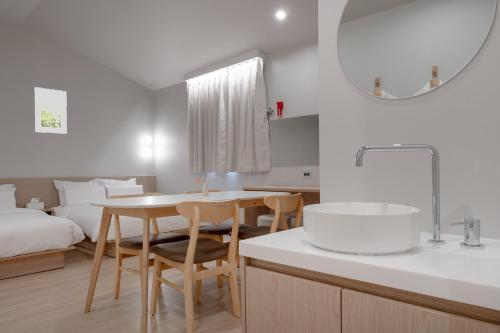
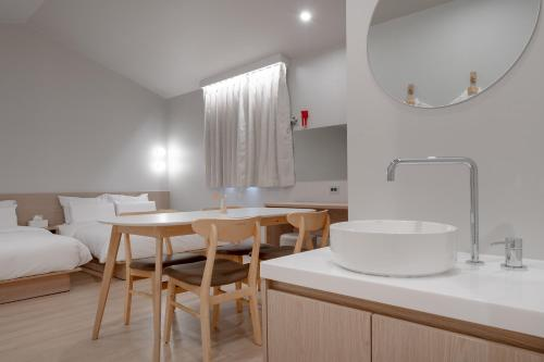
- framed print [33,86,68,135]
